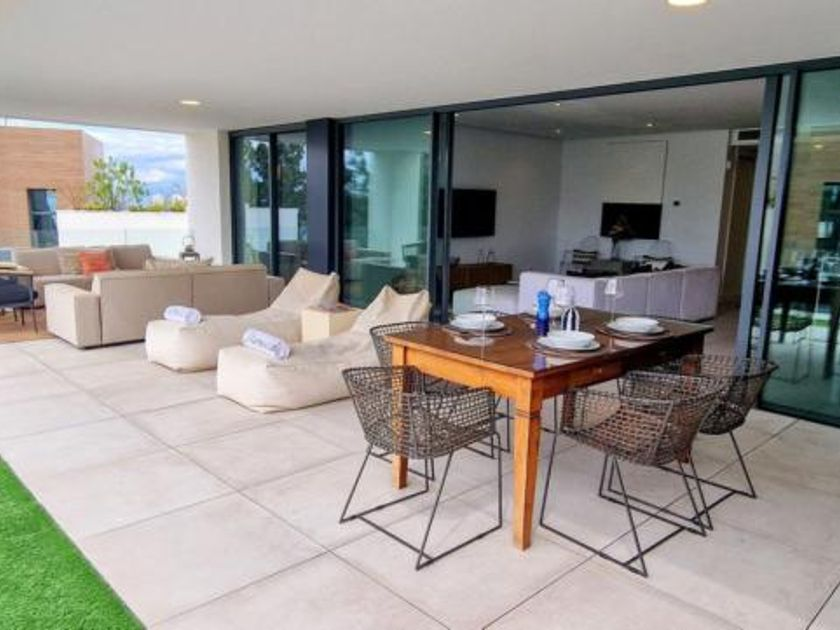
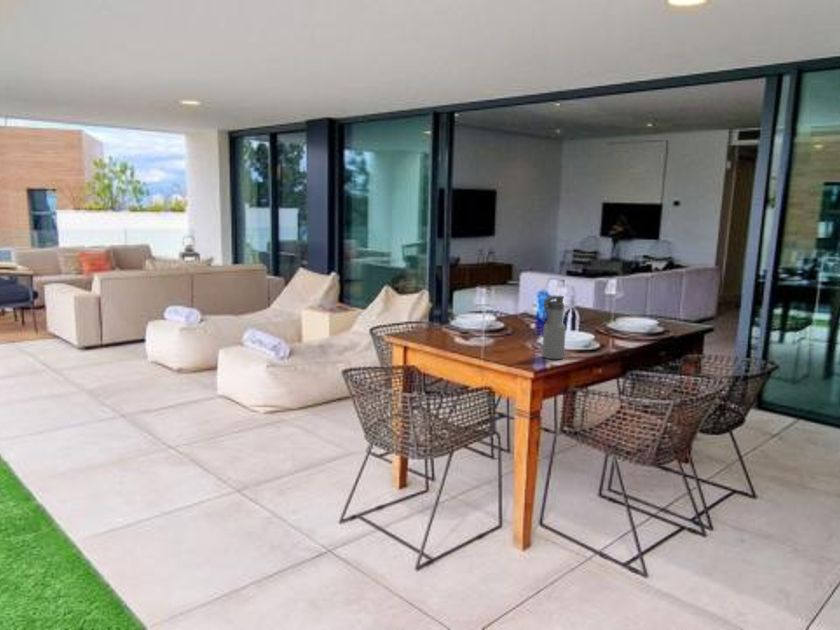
+ water bottle [541,295,567,360]
